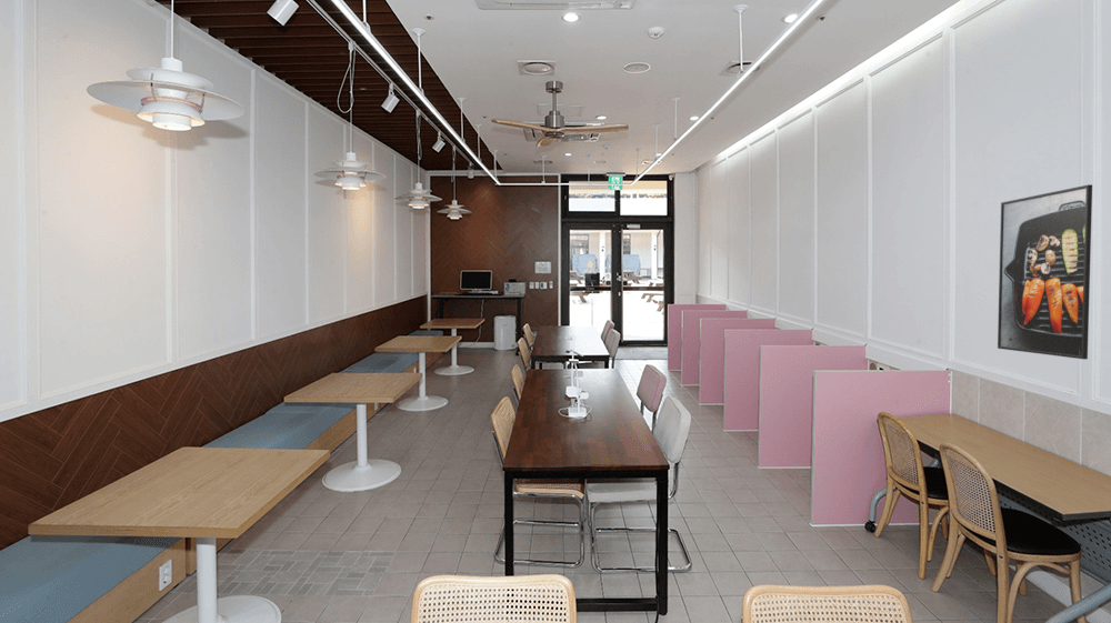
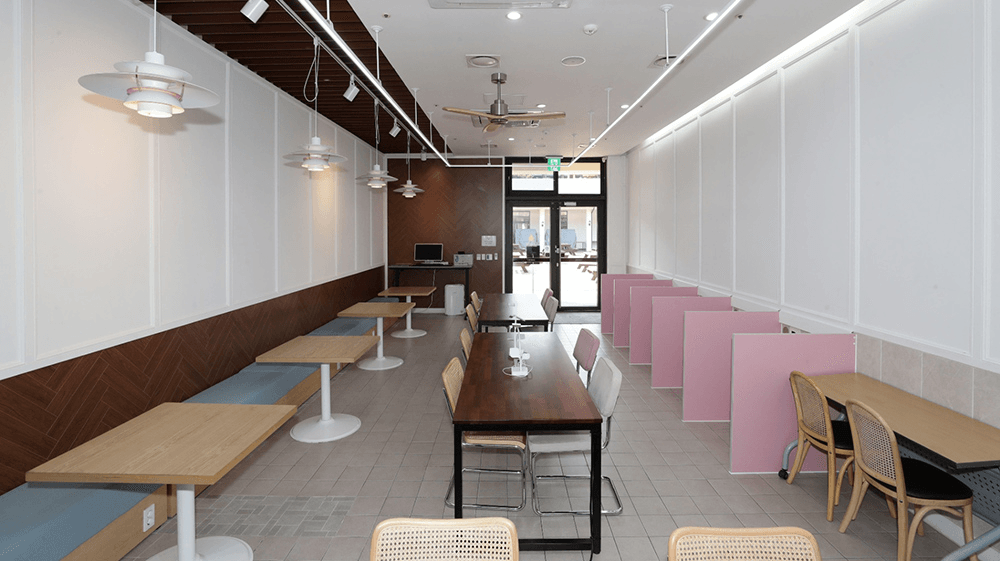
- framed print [997,183,1093,360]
